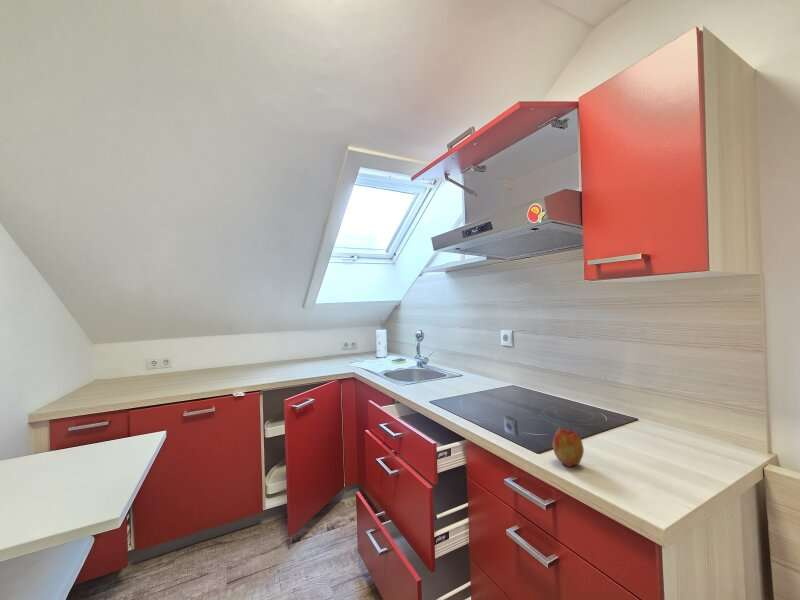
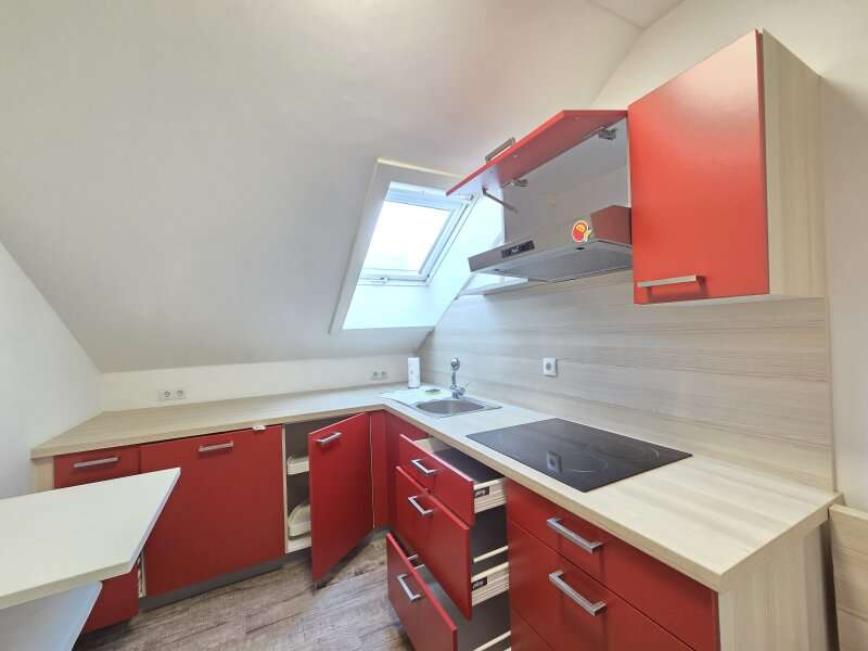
- apple [552,424,585,467]
